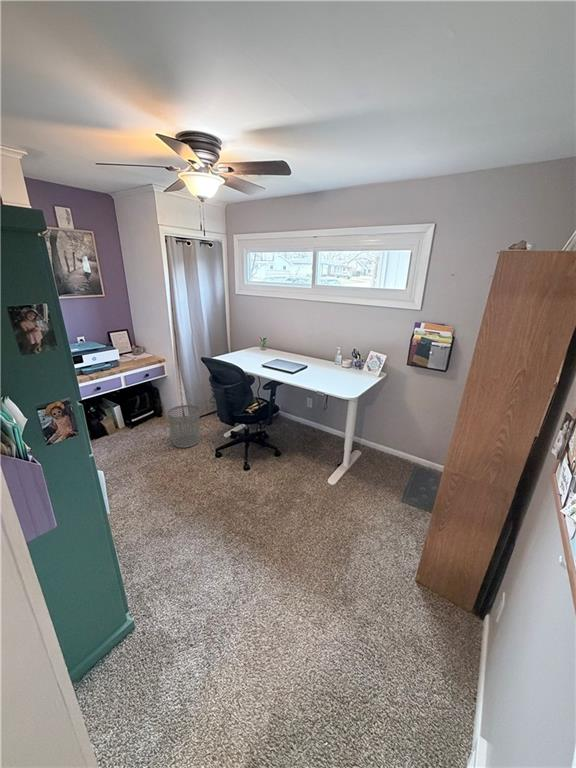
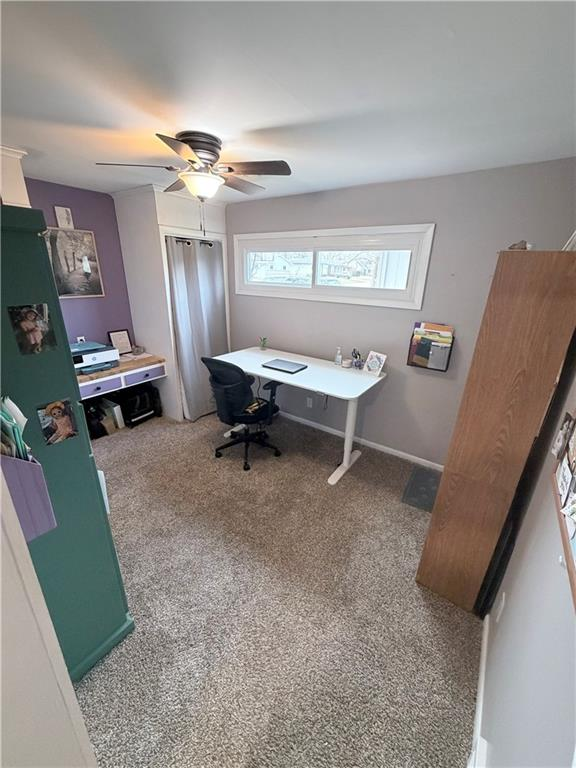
- waste bin [167,404,201,449]
